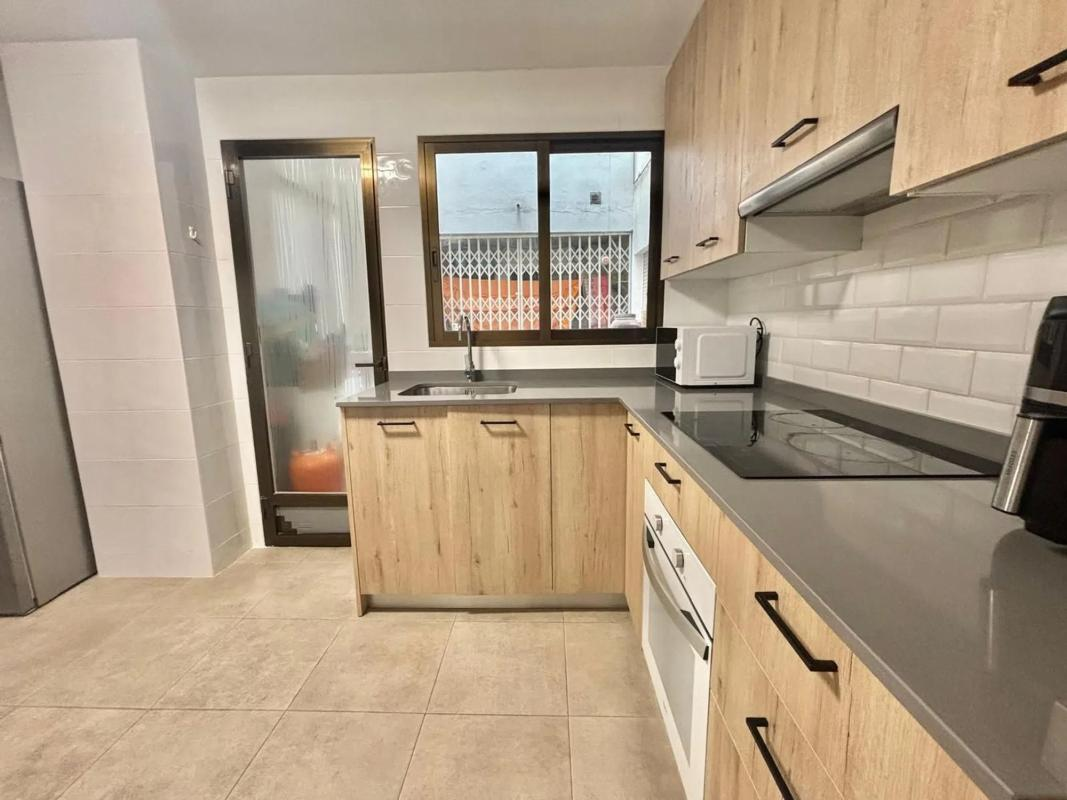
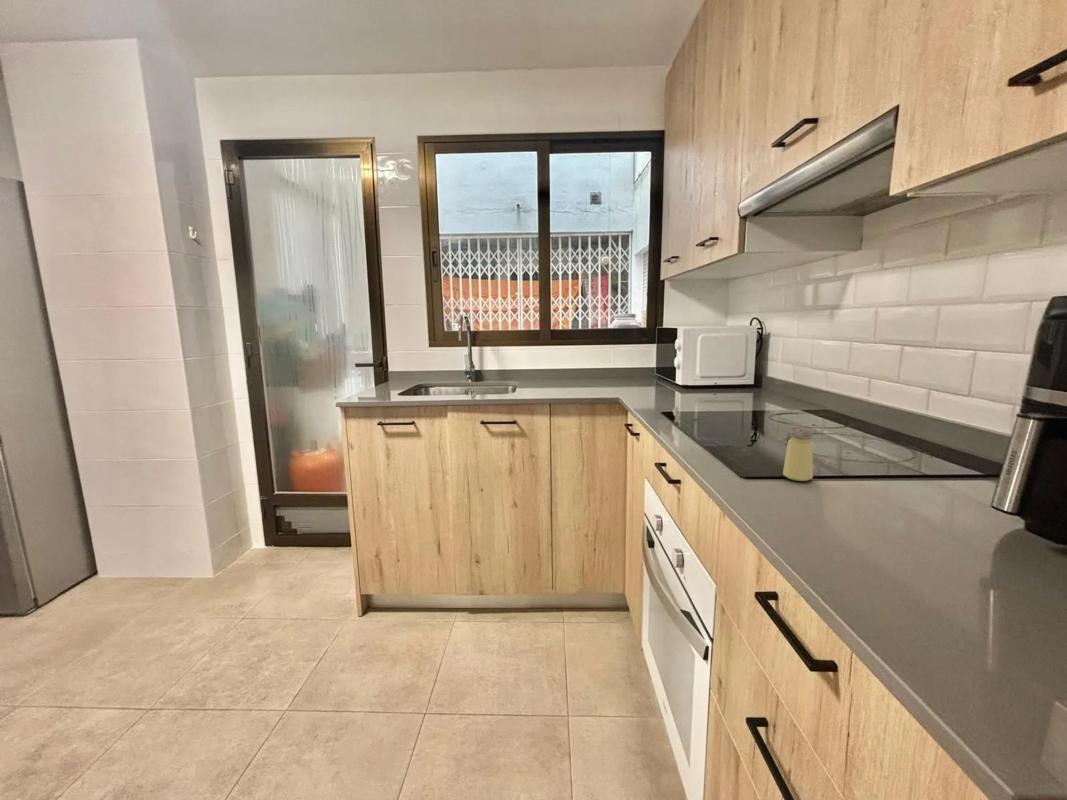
+ saltshaker [782,426,814,482]
